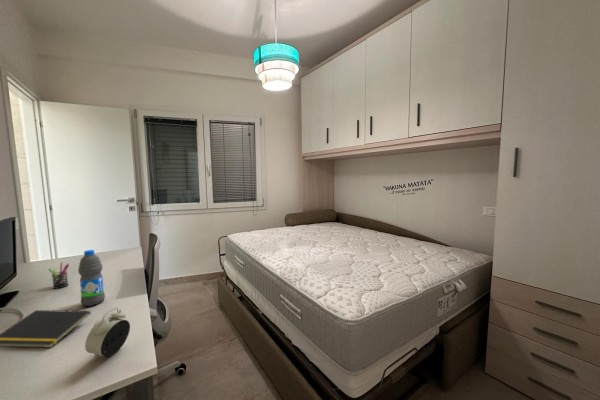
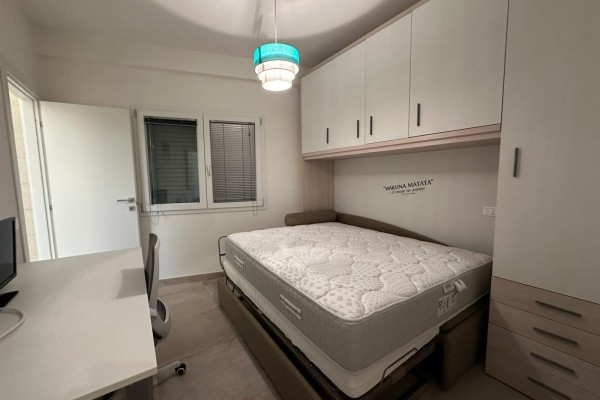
- notepad [0,309,92,349]
- pen holder [47,261,70,290]
- alarm clock [84,307,131,361]
- water bottle [77,249,106,307]
